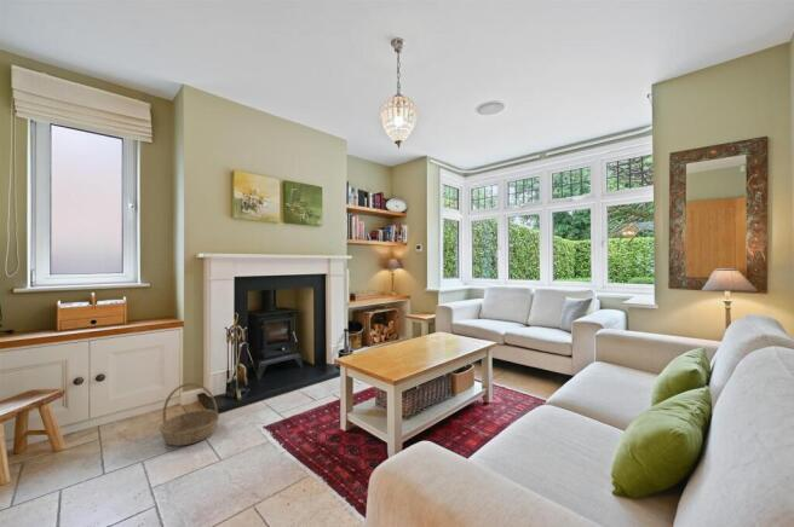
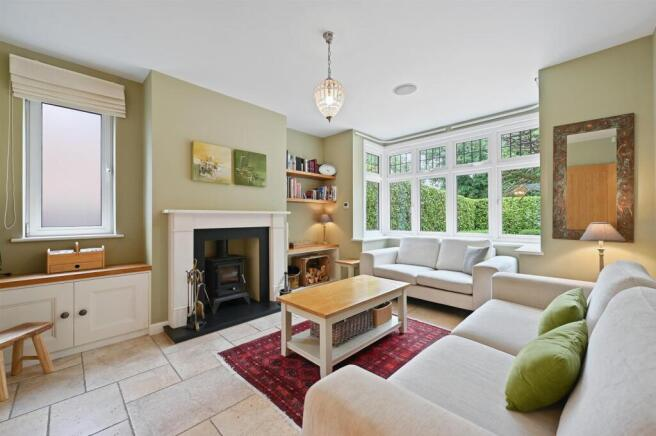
- basket [159,382,220,447]
